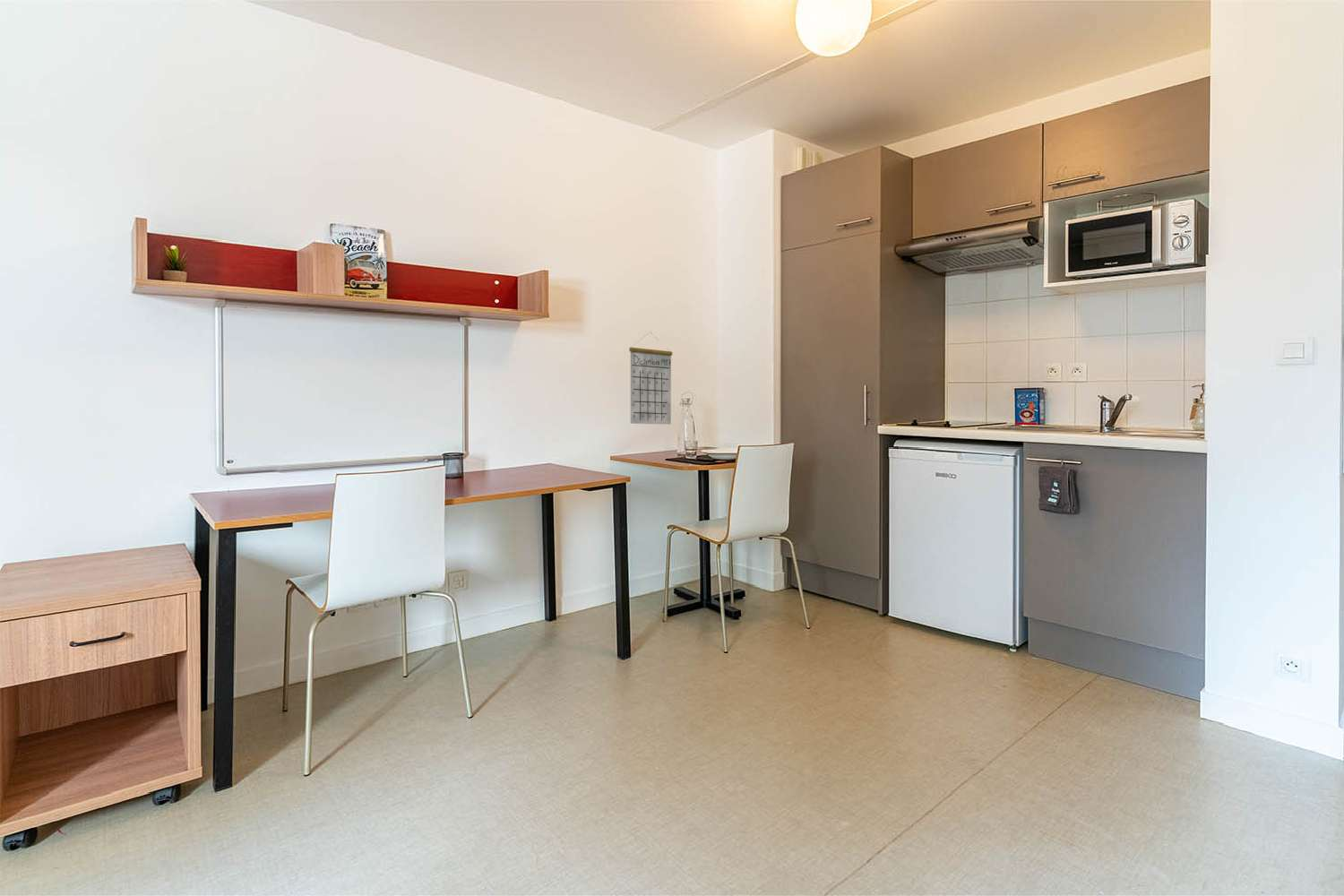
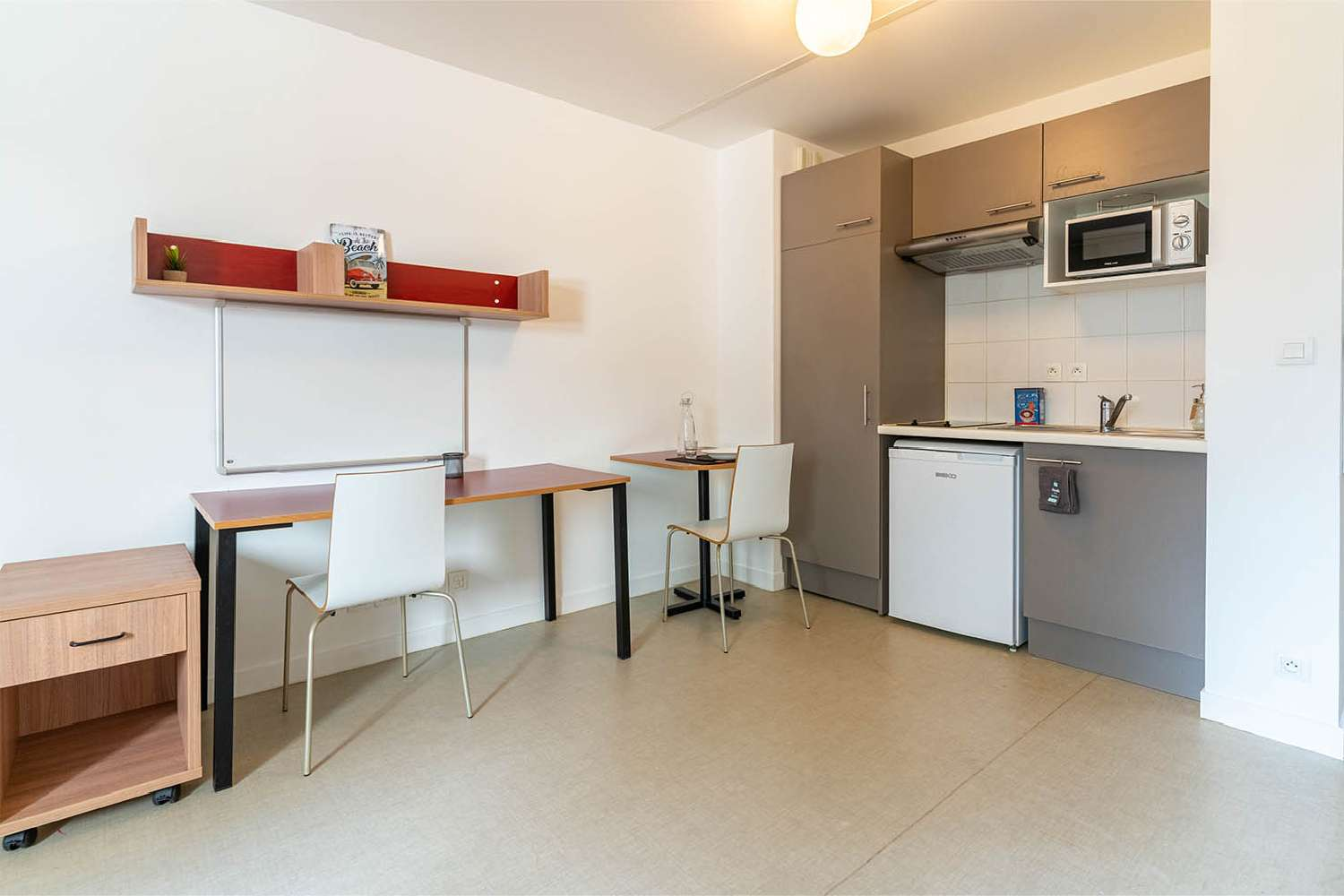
- calendar [628,332,674,426]
